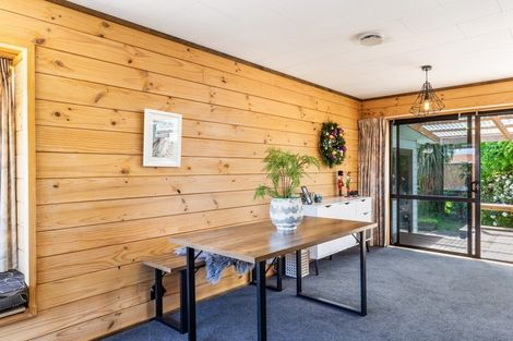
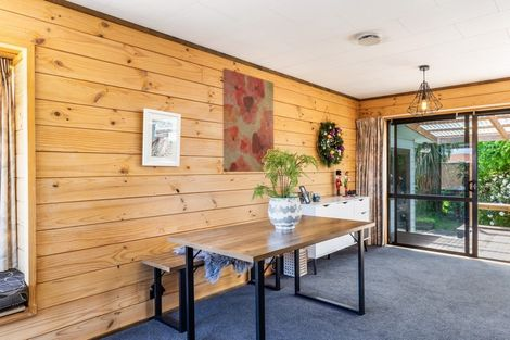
+ wall art [221,67,275,173]
